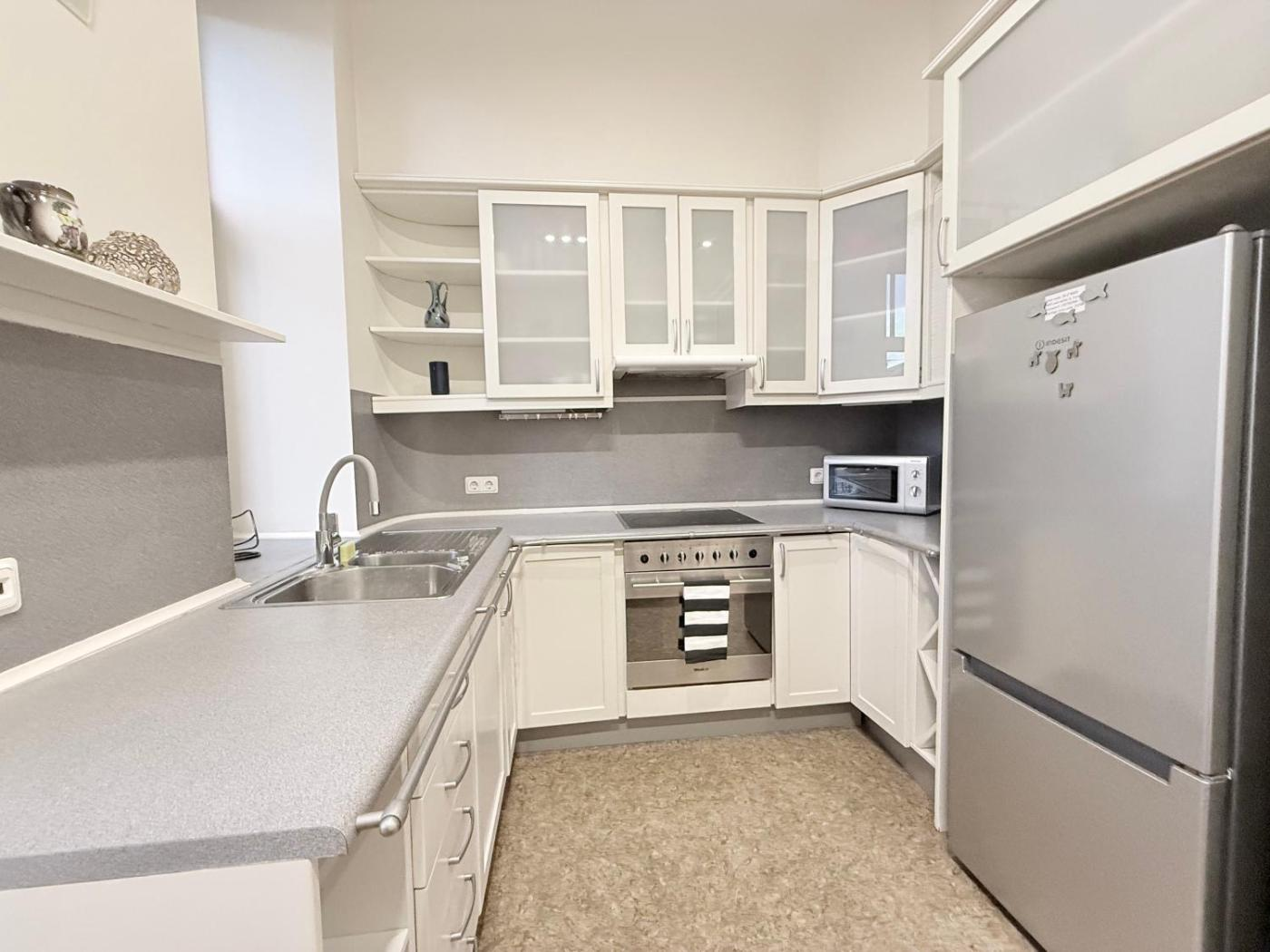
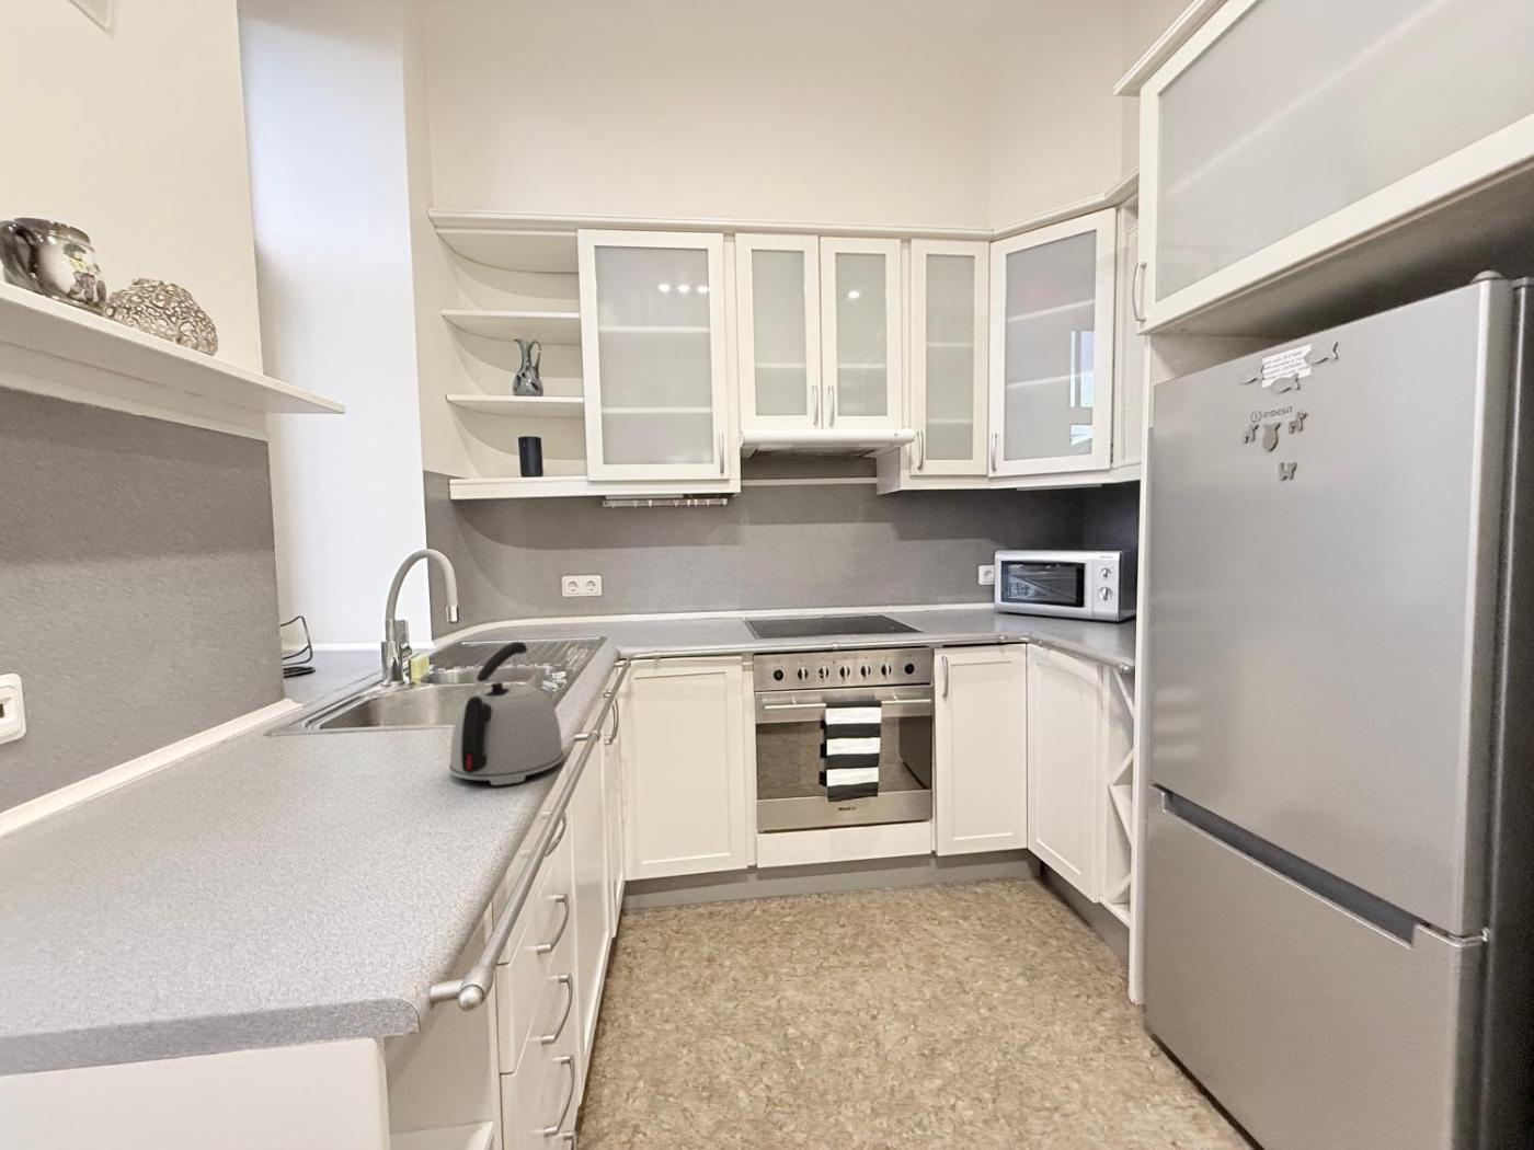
+ kettle [448,640,564,786]
